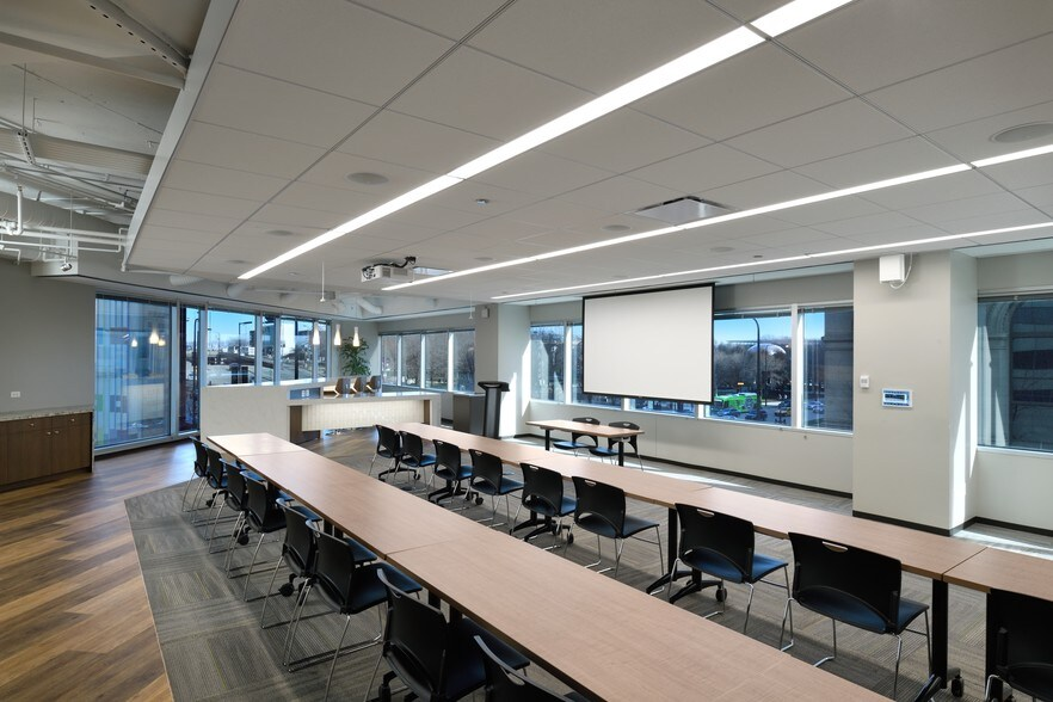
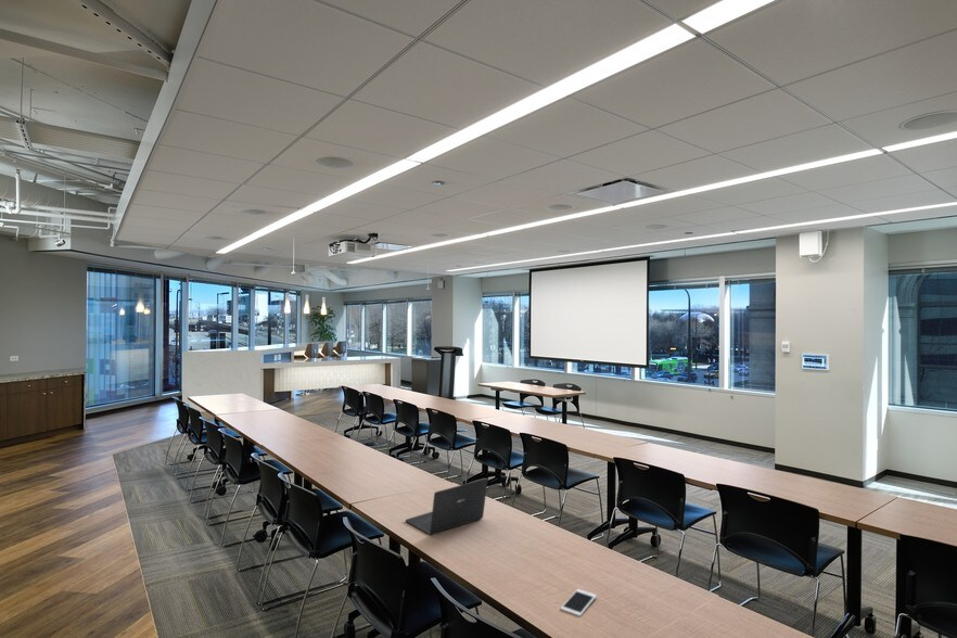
+ cell phone [560,588,598,617]
+ laptop [405,477,489,536]
